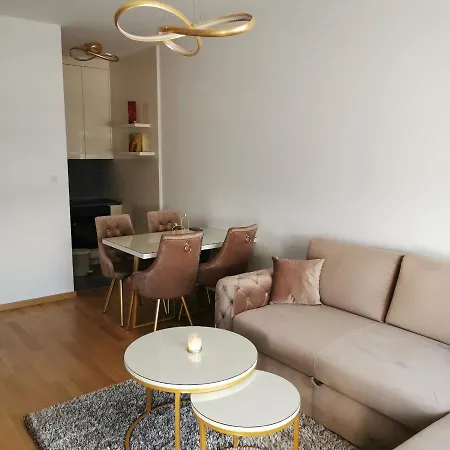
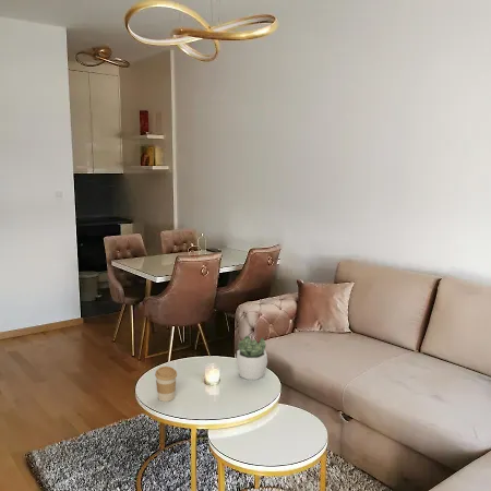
+ coffee cup [154,366,178,403]
+ succulent plant [236,335,268,381]
